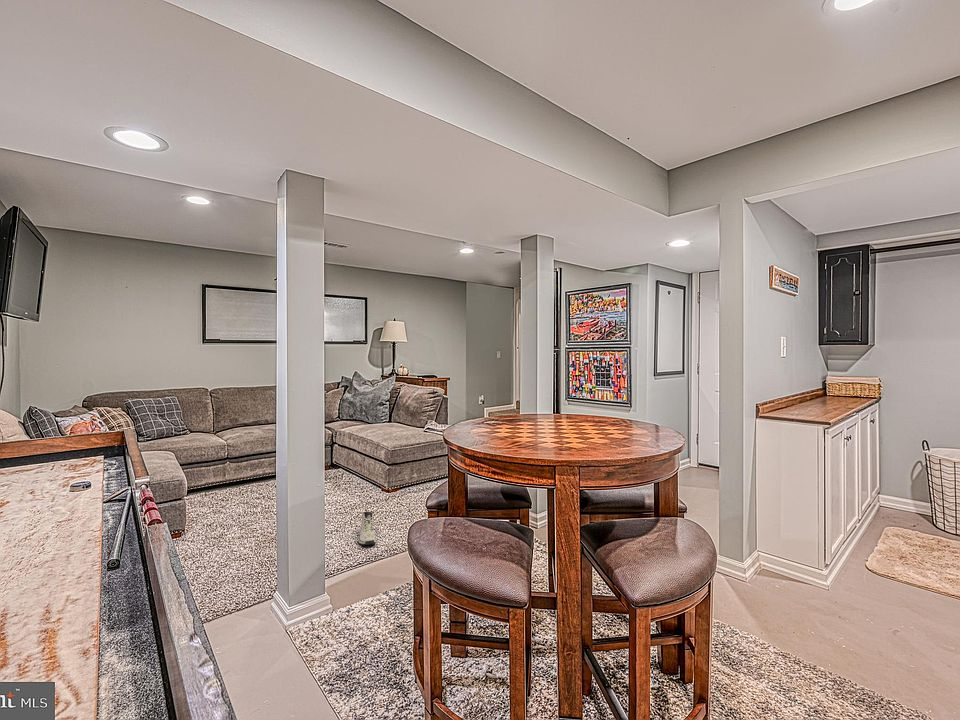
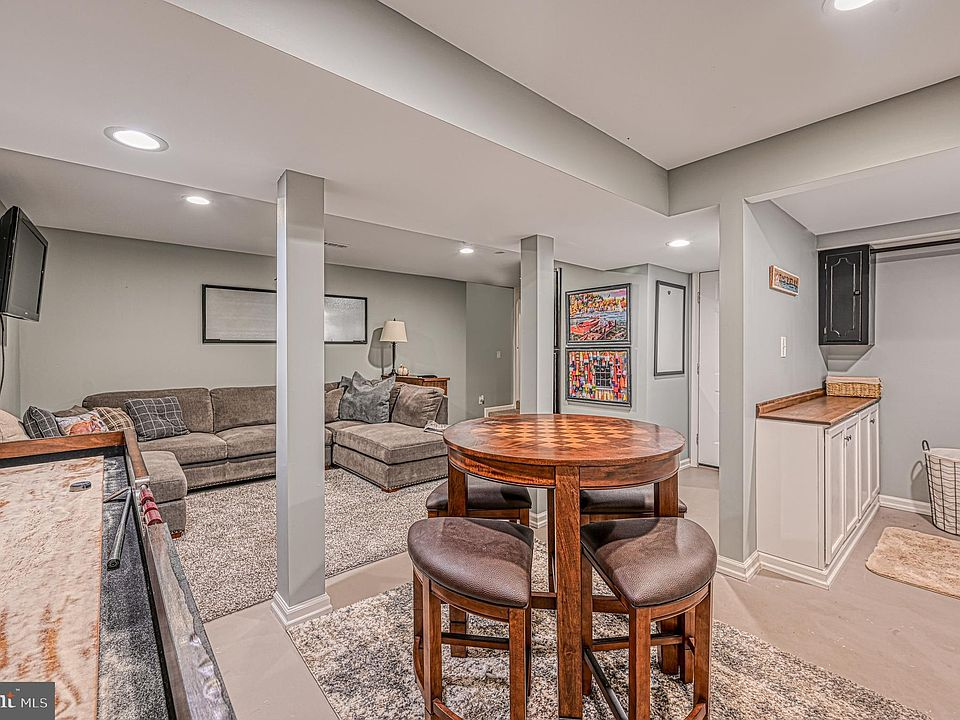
- sneaker [357,511,377,546]
